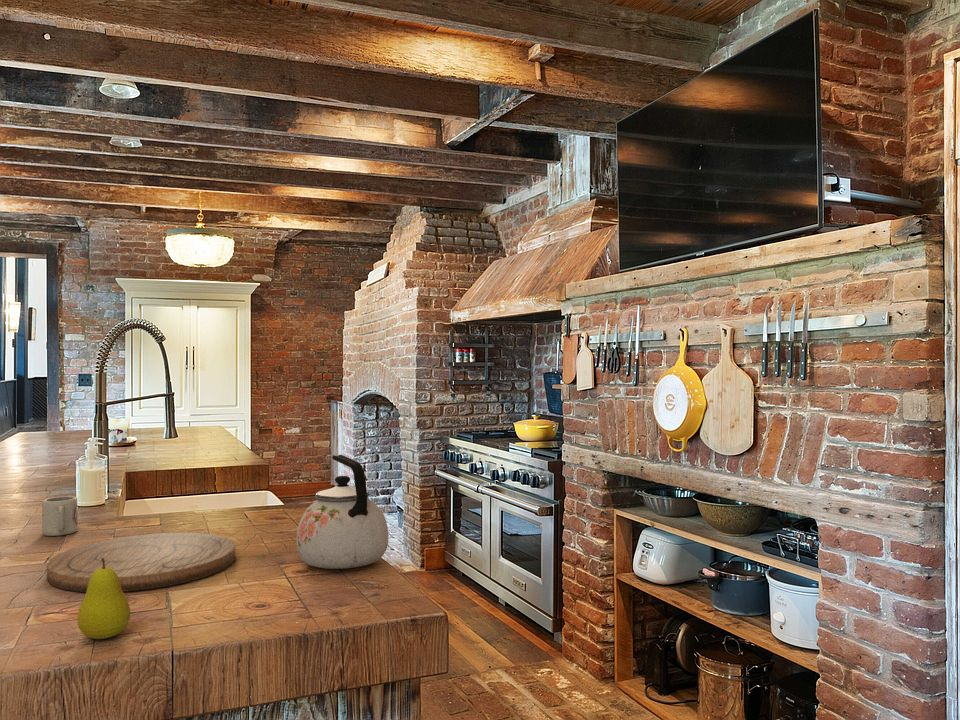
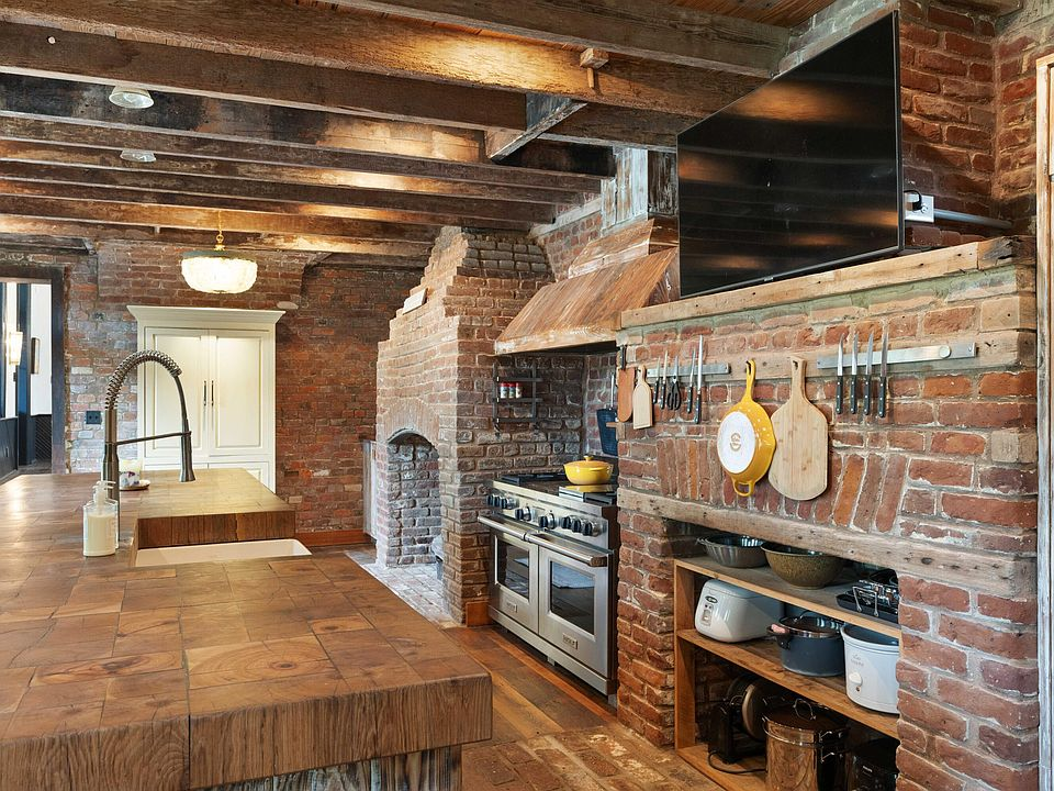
- kettle [295,454,390,570]
- cup [41,495,79,537]
- cutting board [46,532,236,593]
- fruit [76,558,132,640]
